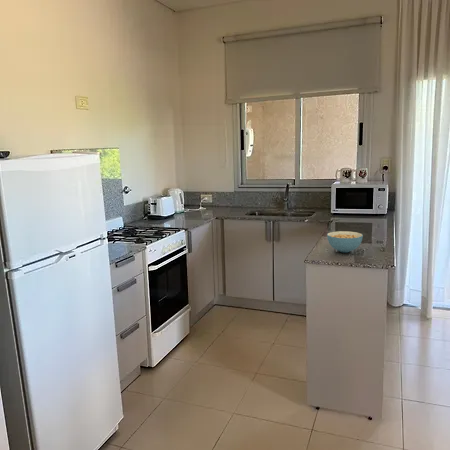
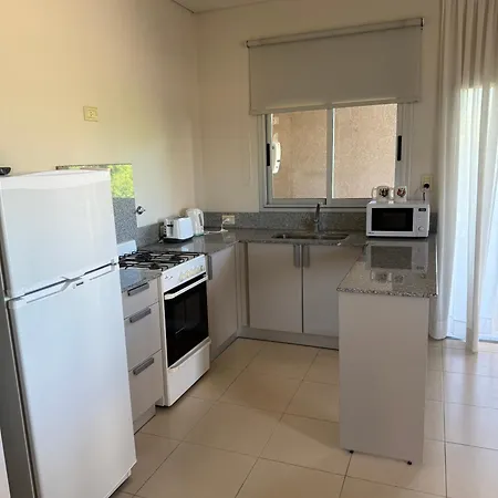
- cereal bowl [326,230,364,253]
